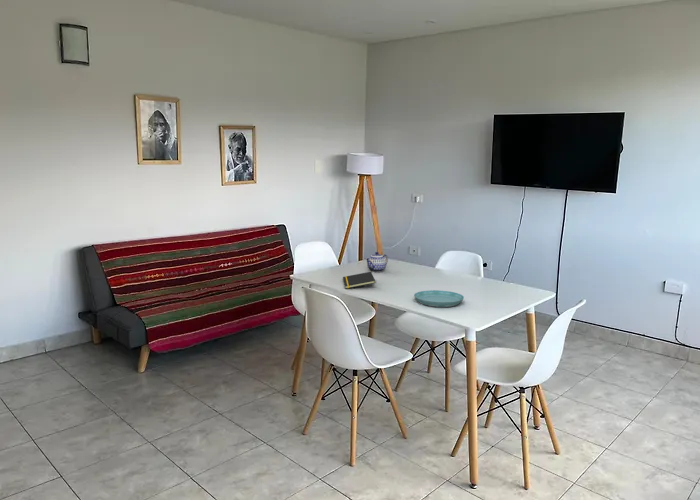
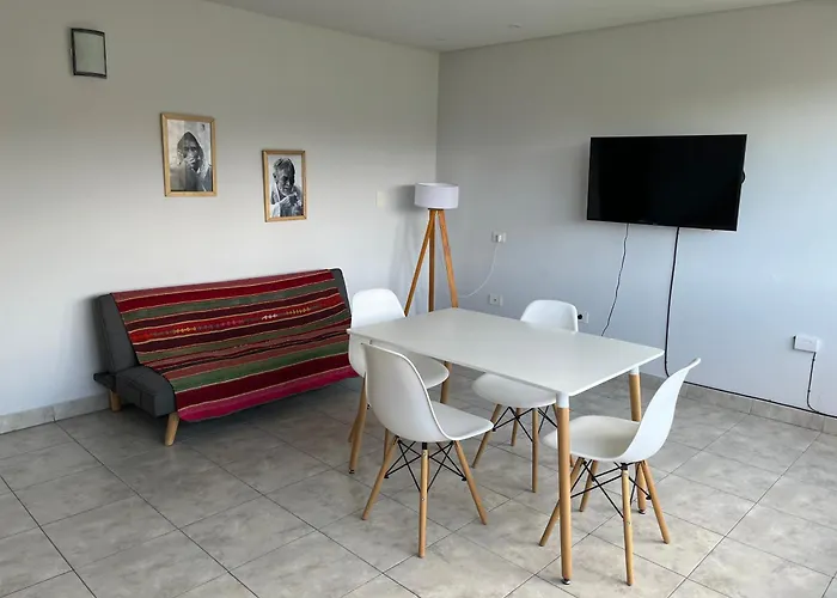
- notepad [342,271,377,289]
- teapot [365,251,389,273]
- saucer [413,289,465,308]
